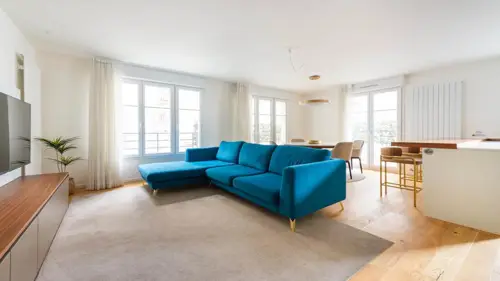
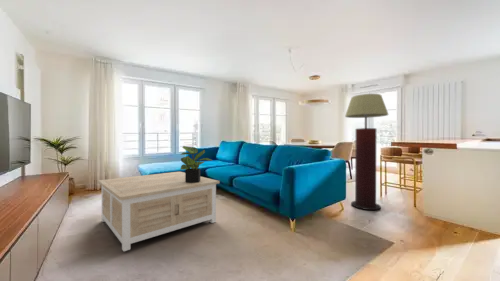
+ floor lamp [344,93,389,211]
+ potted plant [179,145,212,183]
+ coffee table [97,171,221,252]
